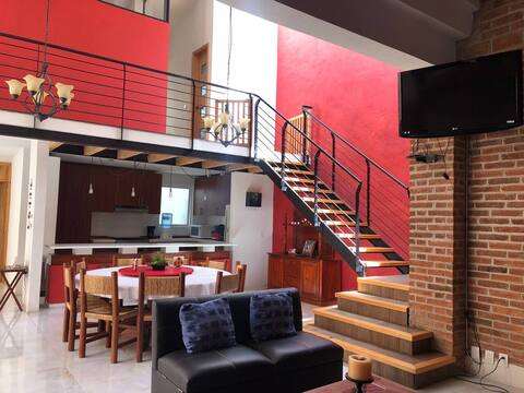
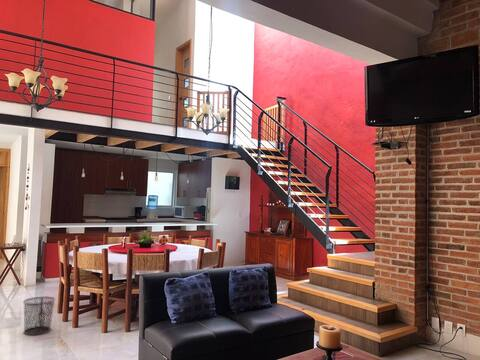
+ waste bin [22,296,56,336]
